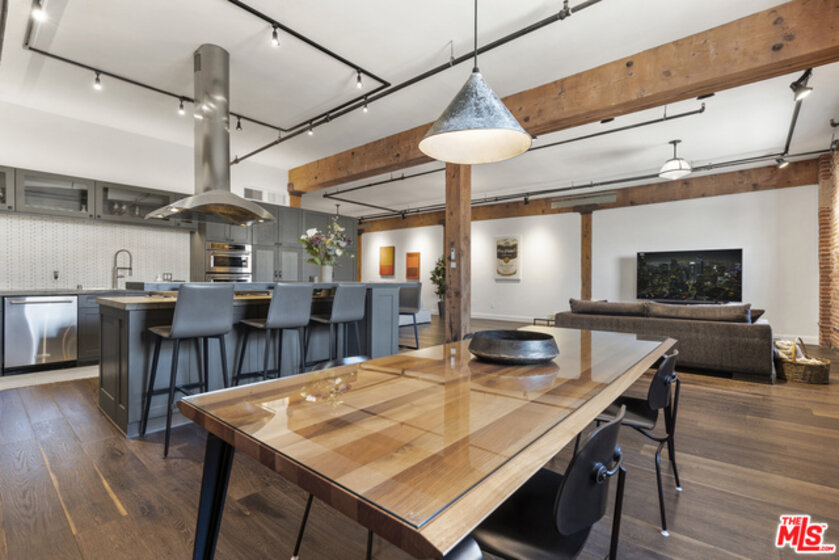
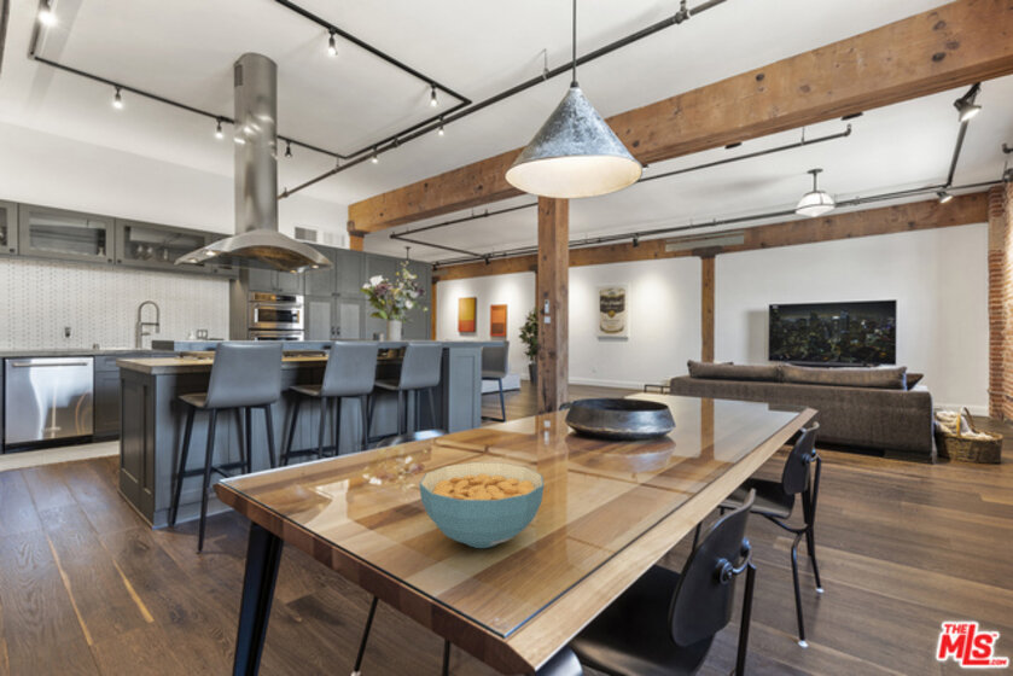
+ cereal bowl [418,461,545,549]
